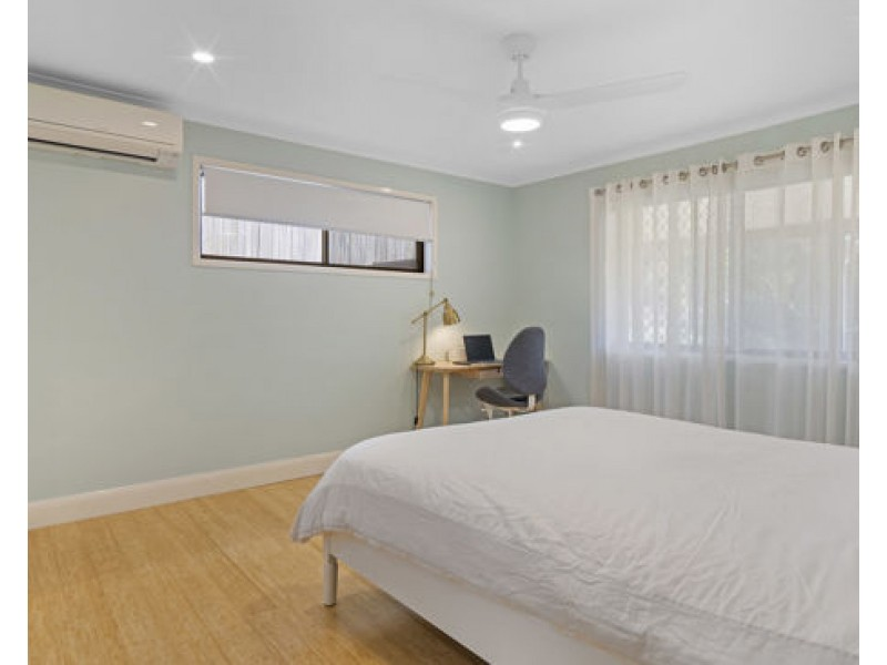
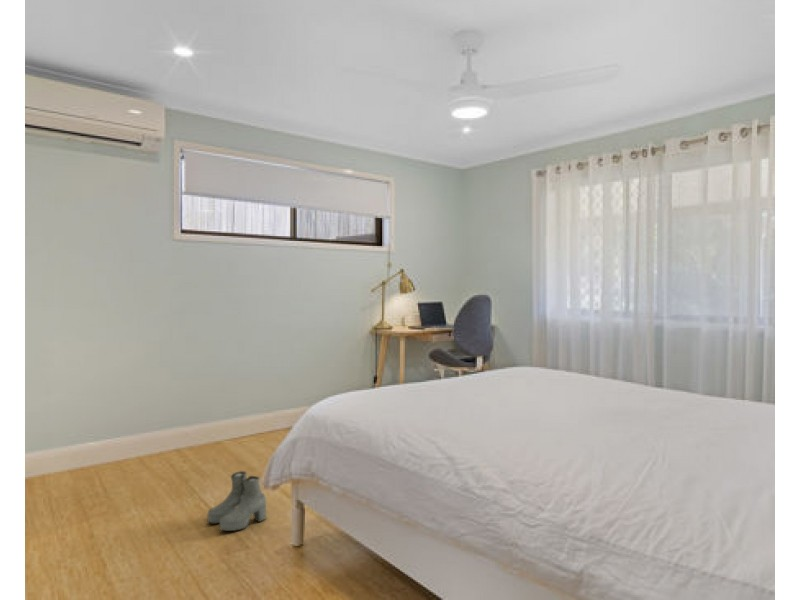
+ boots [206,470,267,532]
